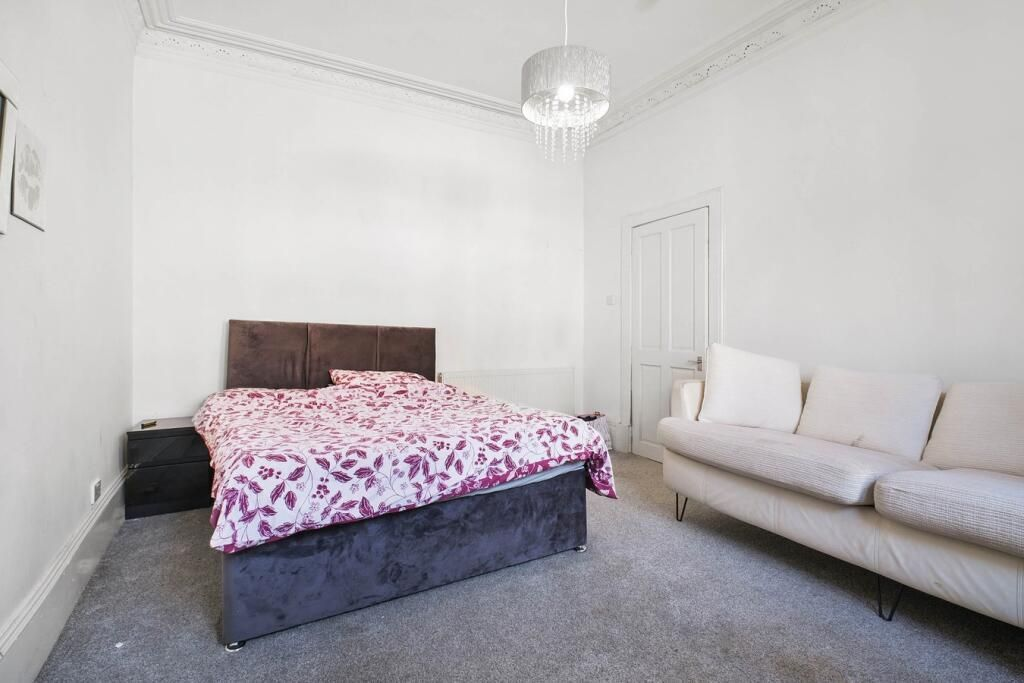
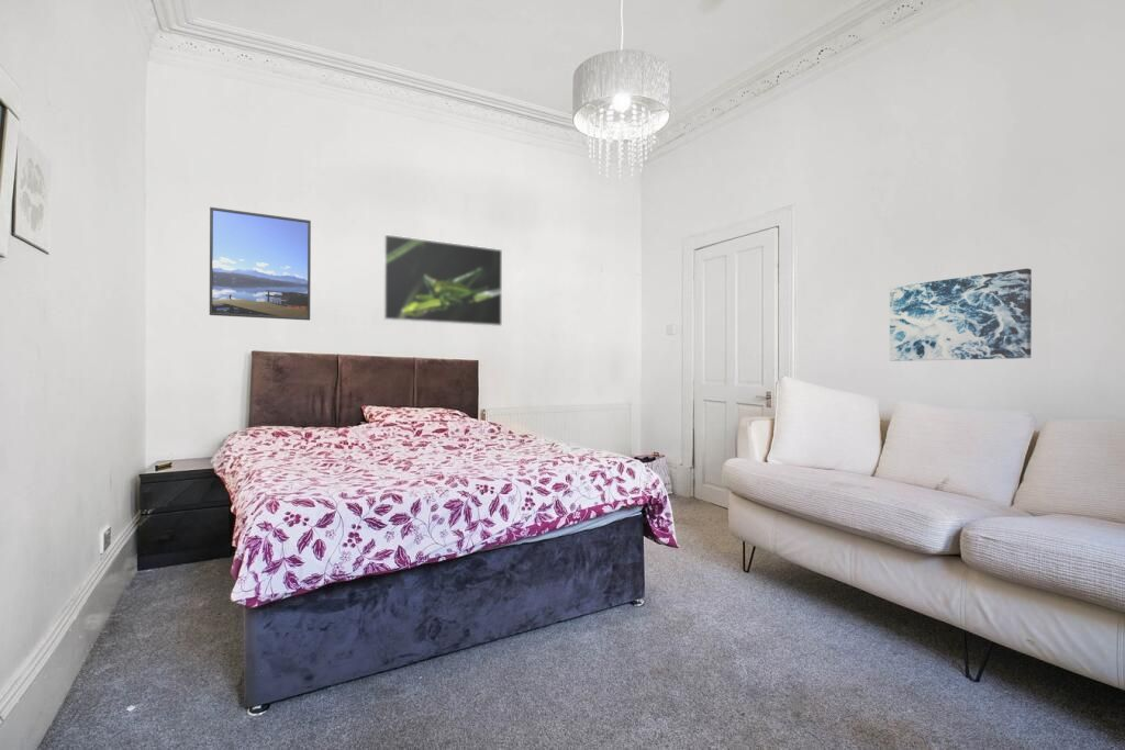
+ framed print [209,206,312,322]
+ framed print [382,233,503,327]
+ wall art [889,268,1033,362]
